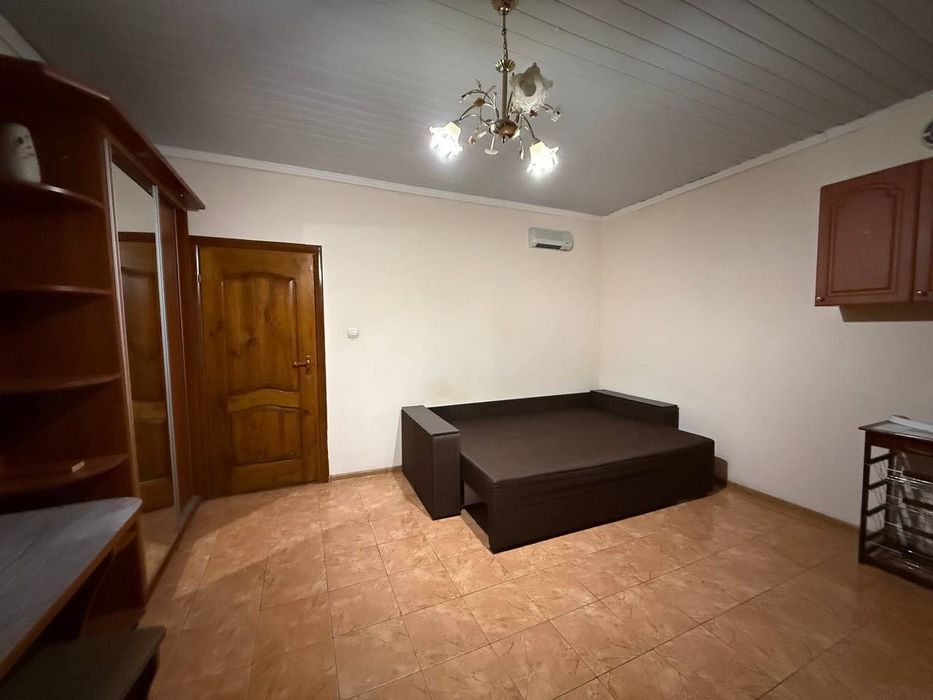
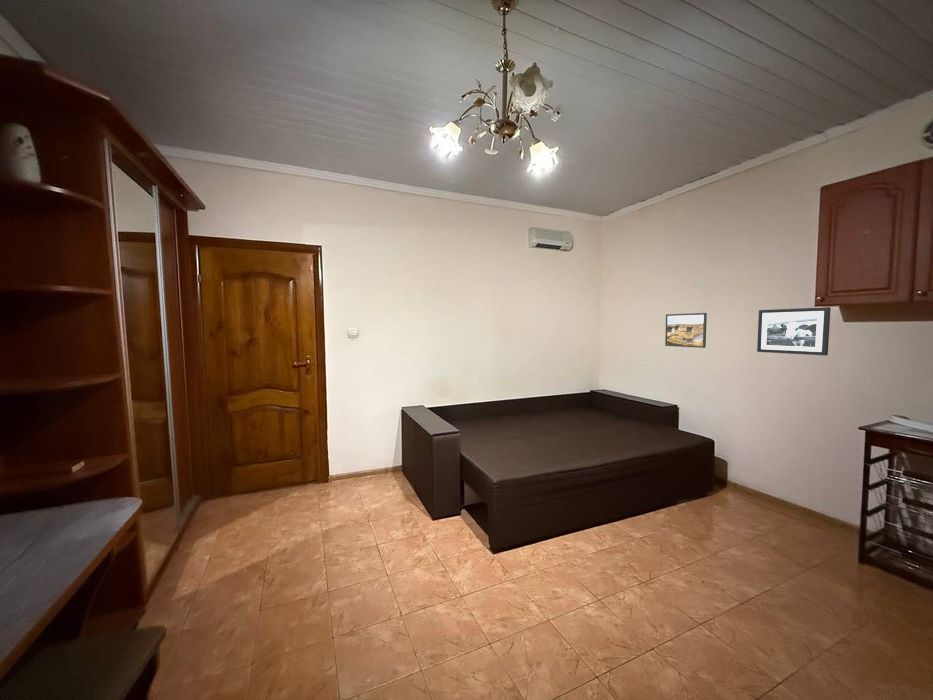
+ picture frame [756,306,831,357]
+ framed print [664,312,708,349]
